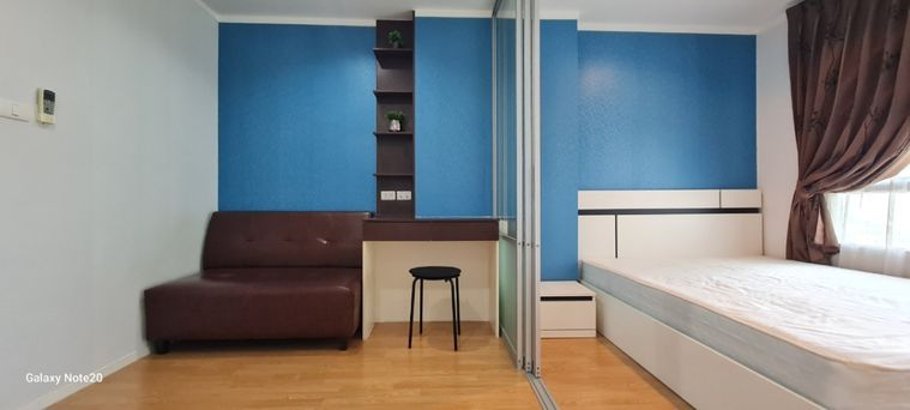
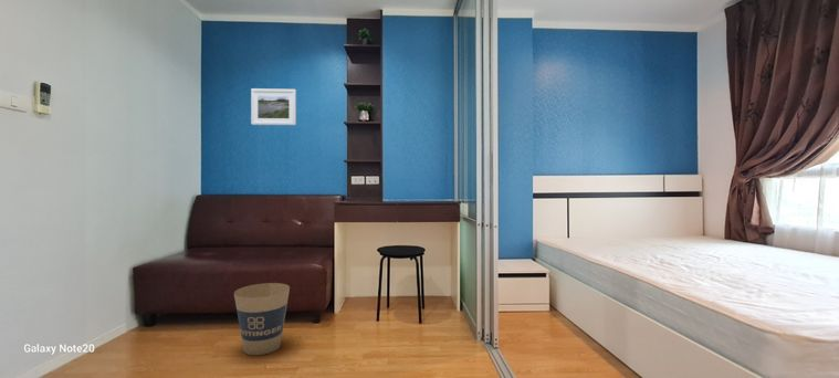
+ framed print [250,87,297,126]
+ trash can [233,282,291,356]
